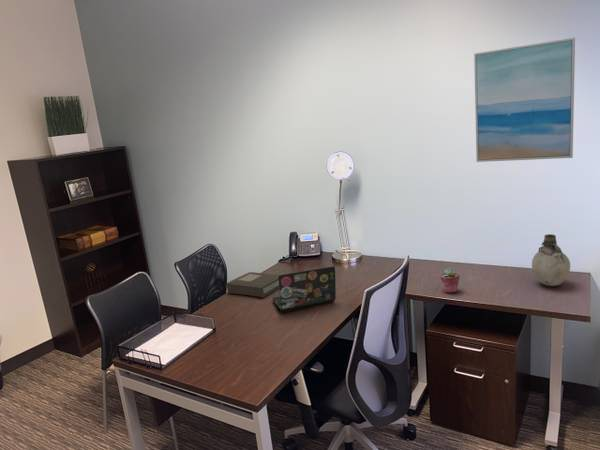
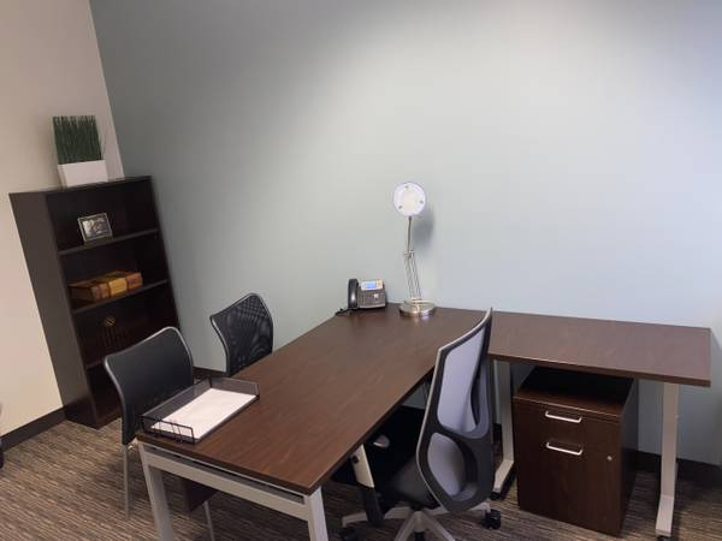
- book [225,271,280,299]
- potted succulent [439,267,460,294]
- laptop [272,266,337,313]
- vase [531,233,571,287]
- wall art [473,37,576,163]
